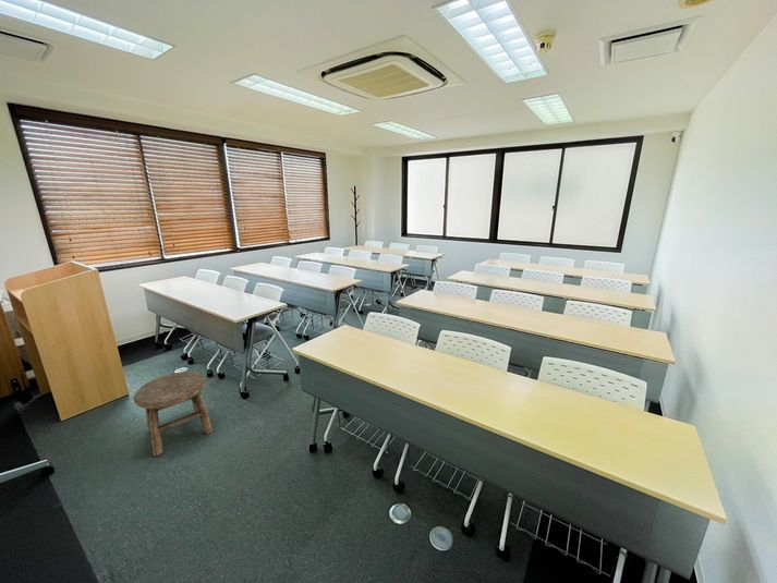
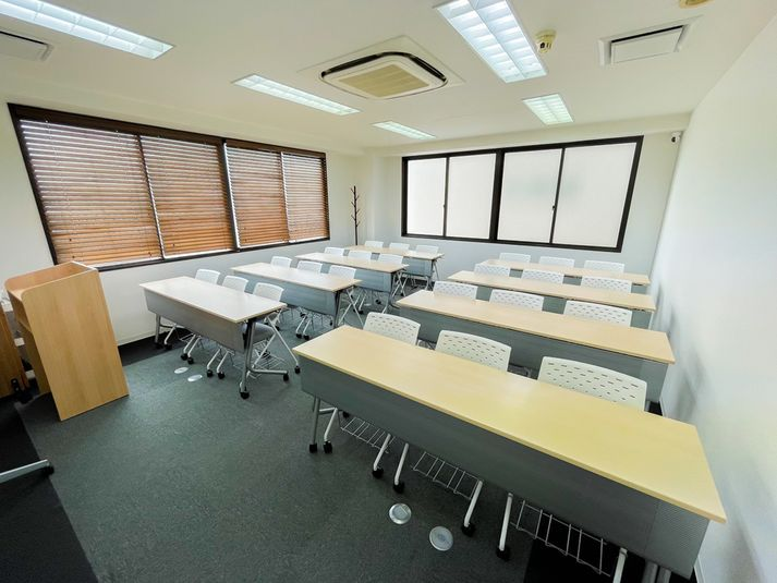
- stool [133,371,214,457]
